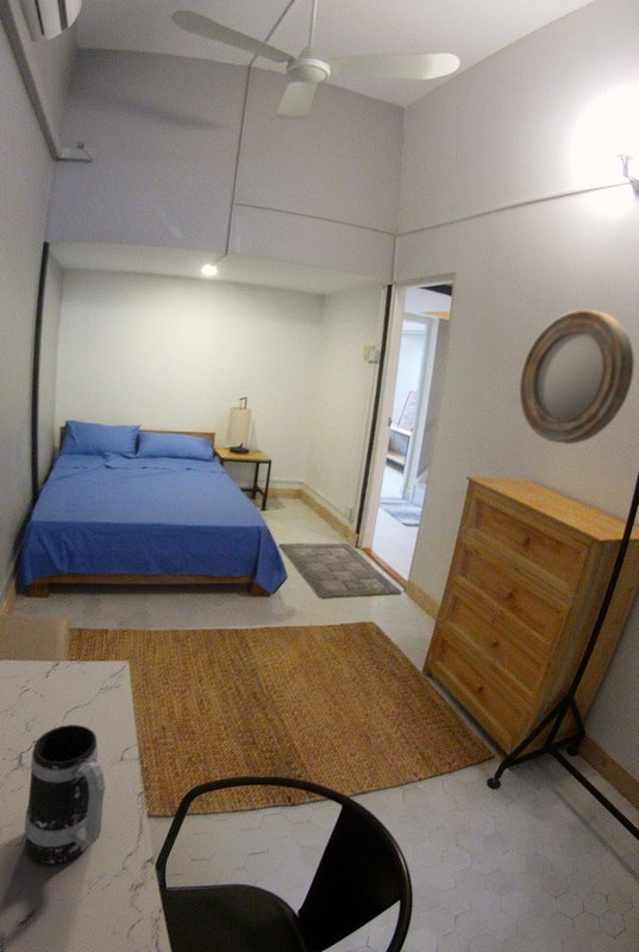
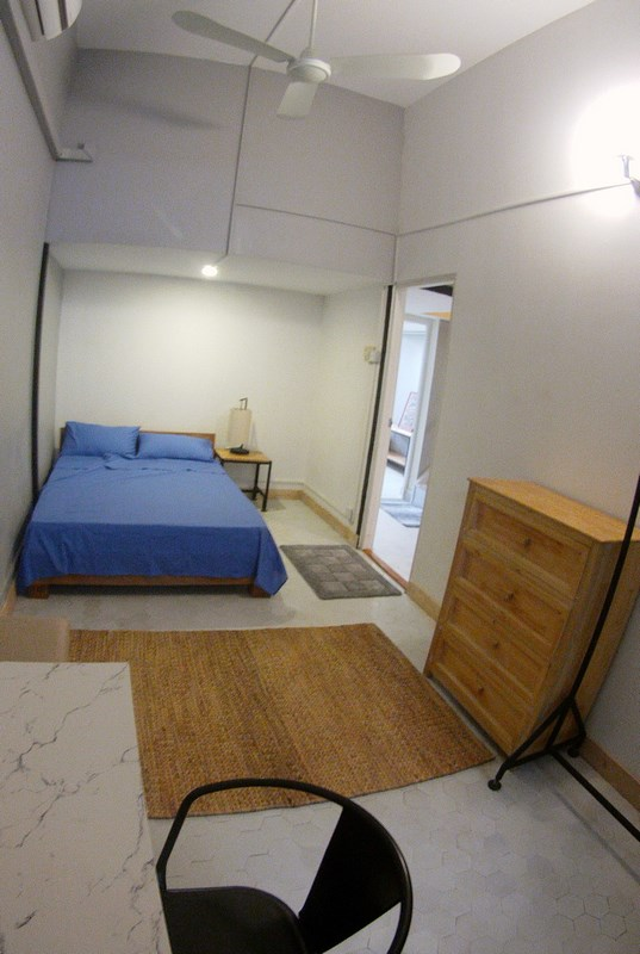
- mug [24,724,106,865]
- home mirror [519,308,635,445]
